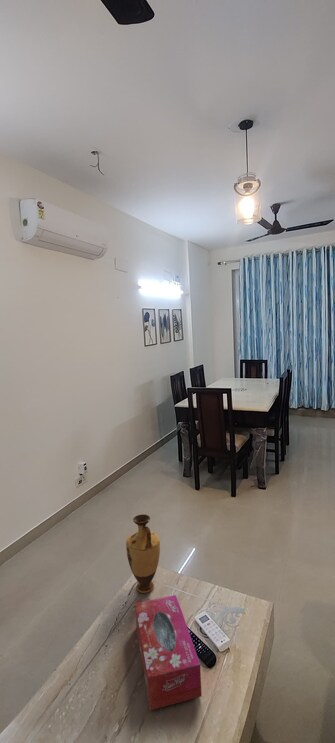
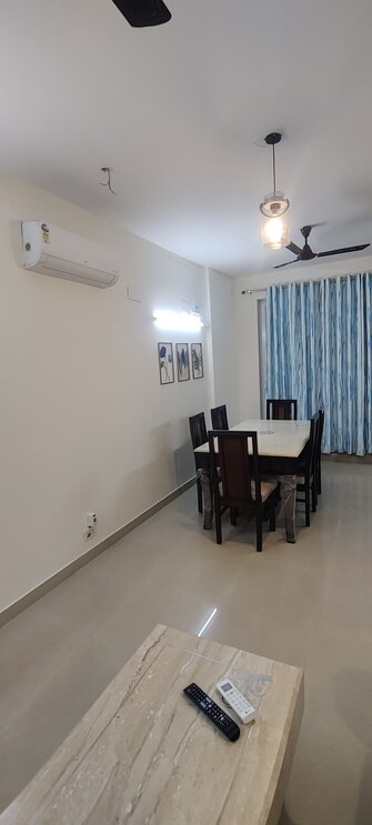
- vase [125,513,161,594]
- tissue box [134,594,202,711]
